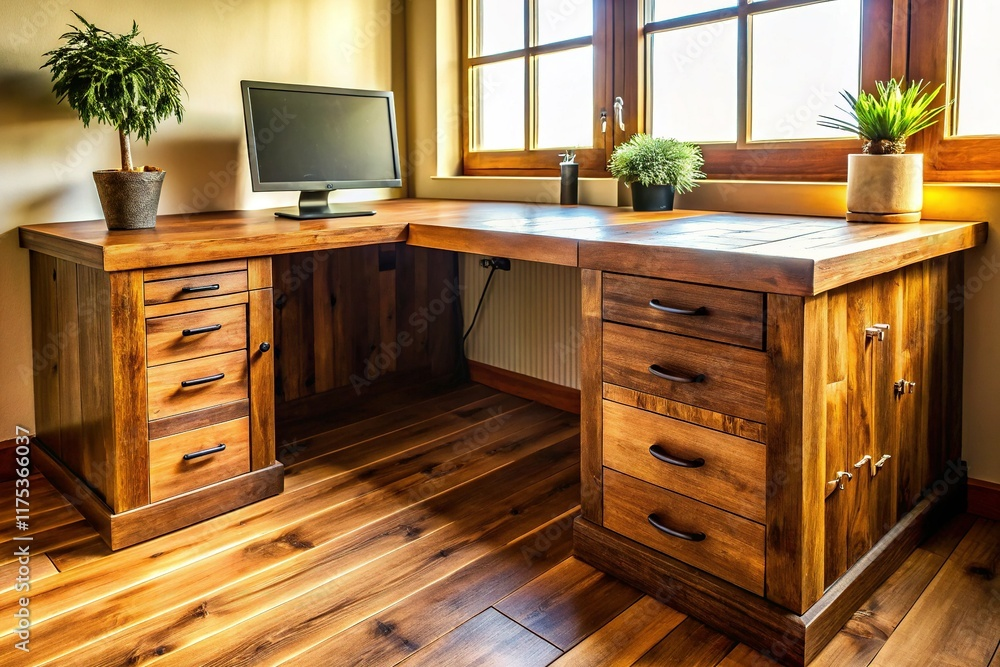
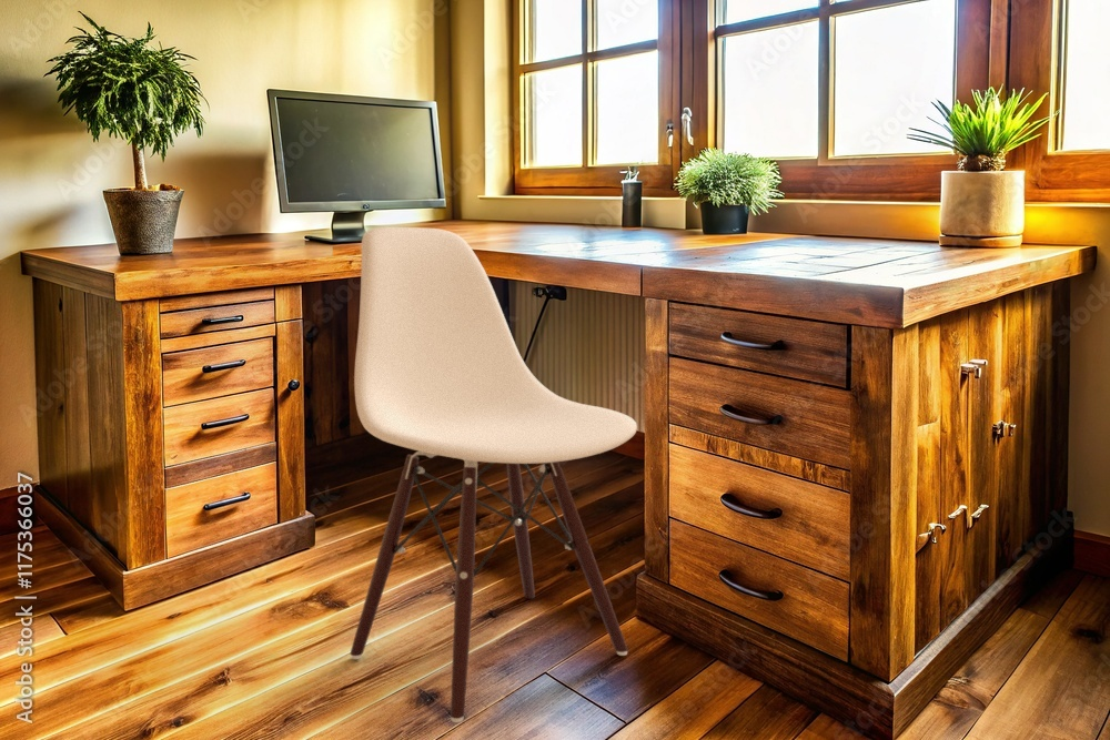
+ chair [349,226,638,723]
